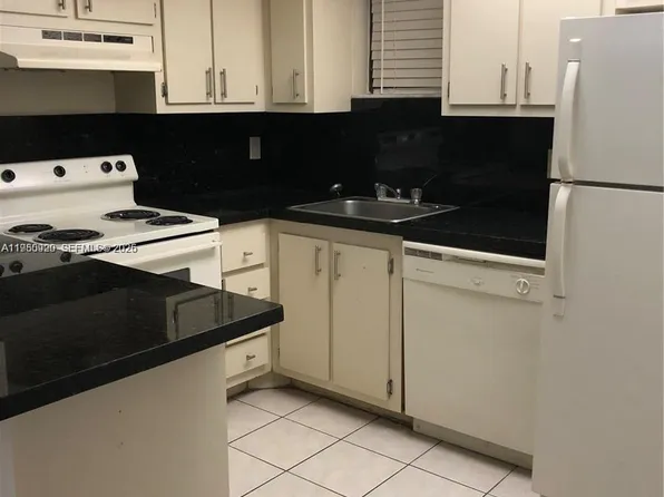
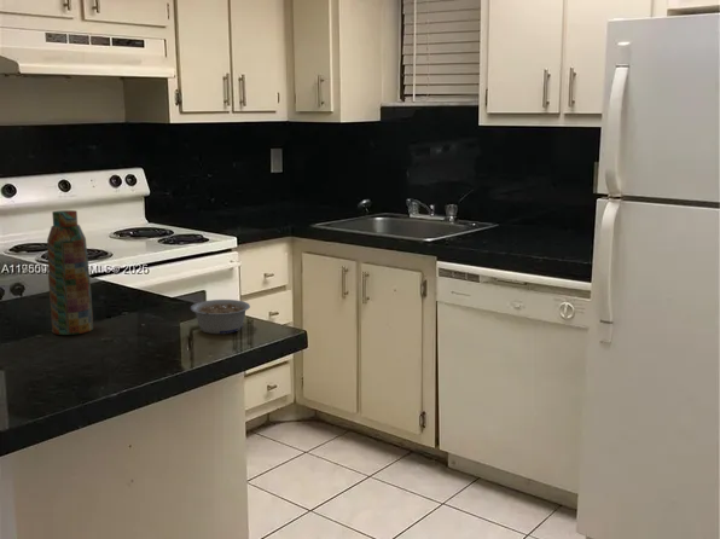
+ legume [190,299,251,335]
+ water bottle [46,209,94,336]
